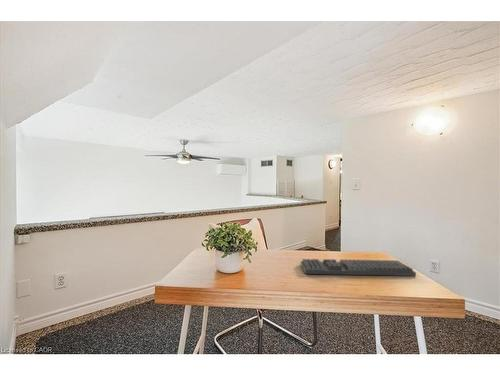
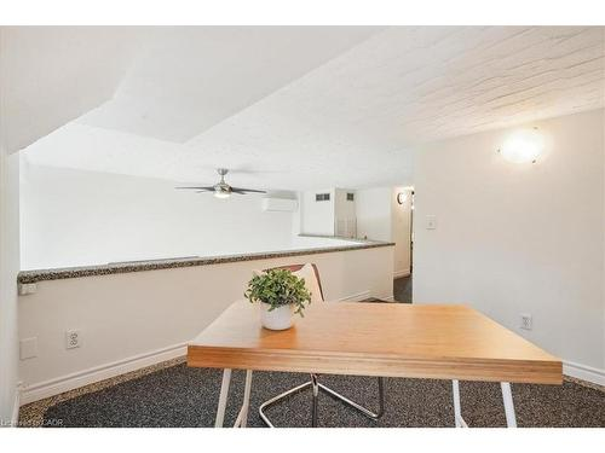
- keyboard [300,258,417,277]
